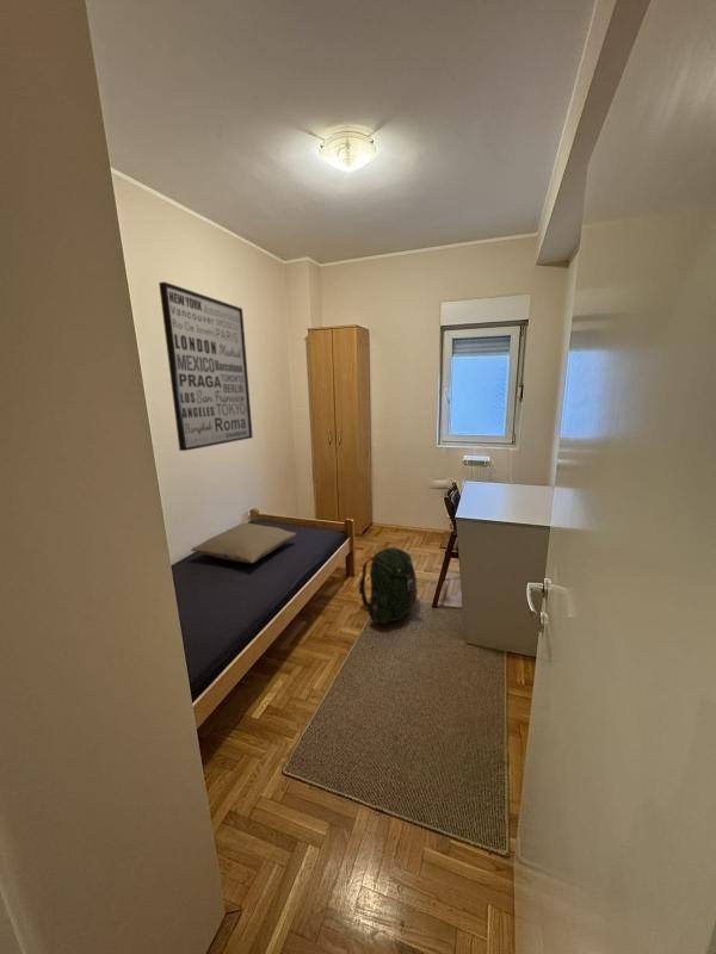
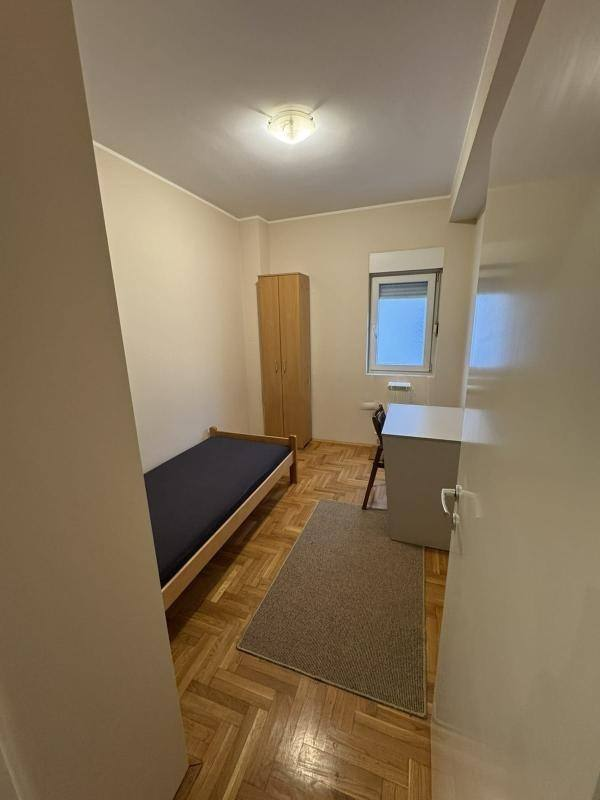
- pillow [190,522,298,564]
- wall art [158,280,254,452]
- backpack [358,546,419,625]
